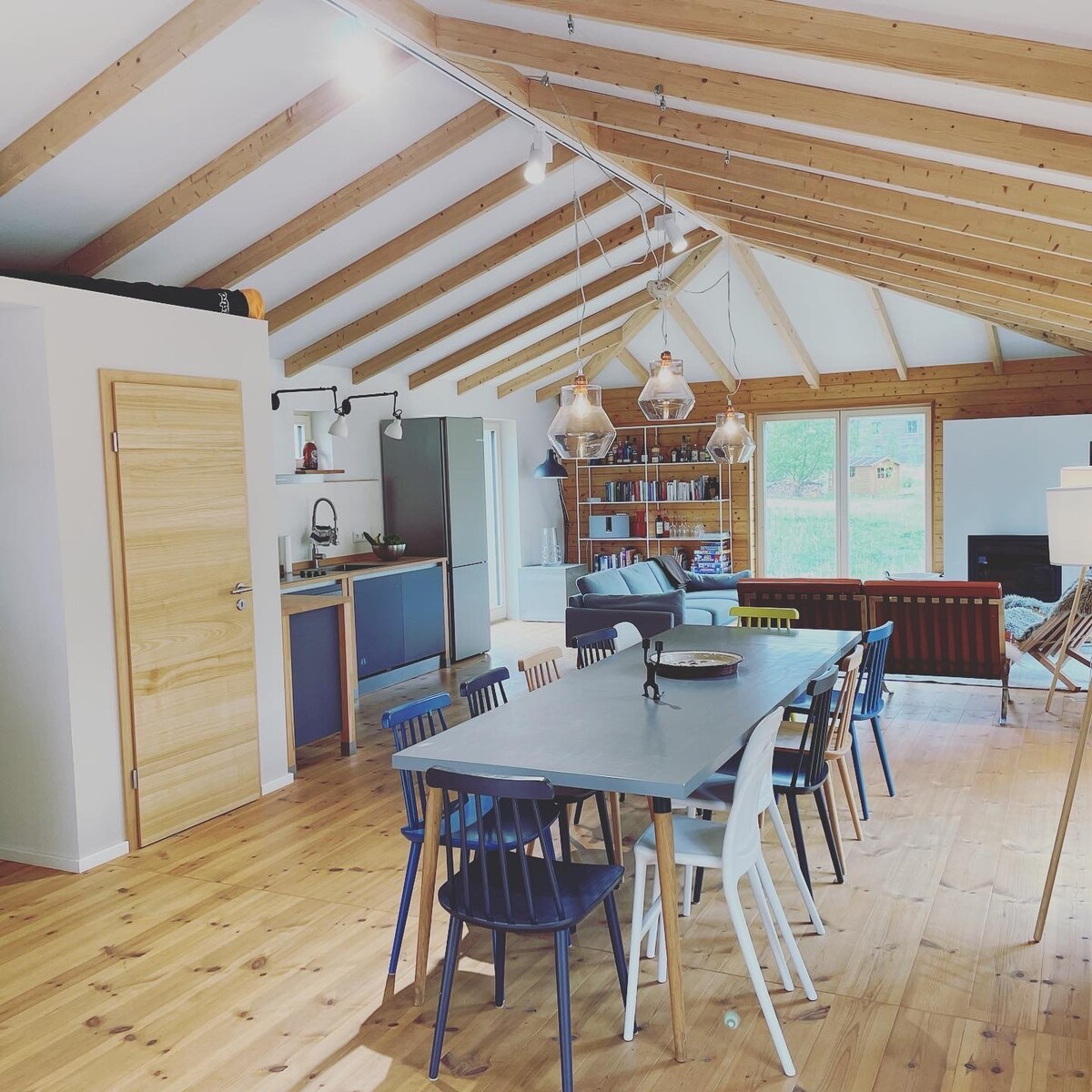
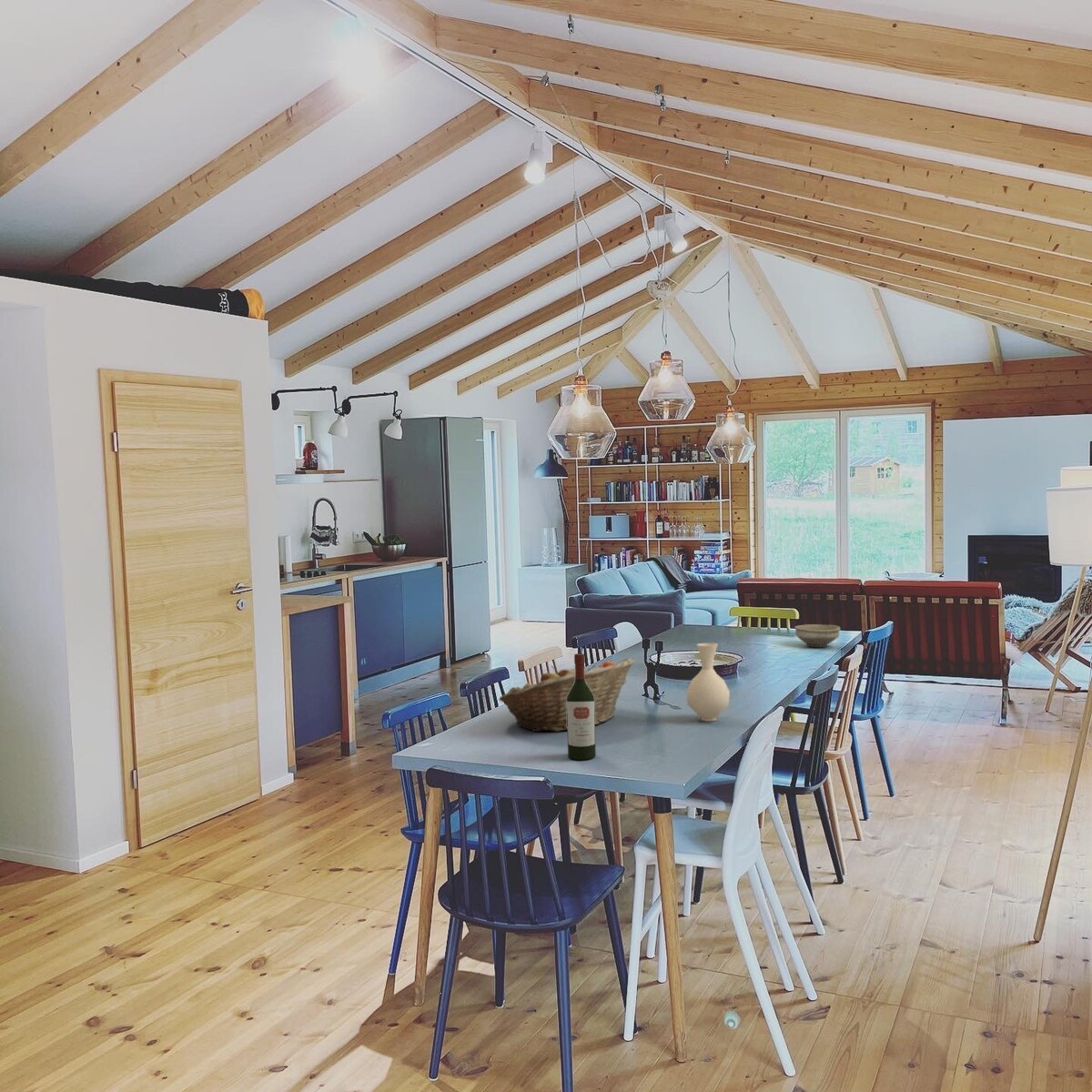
+ bowl [794,623,841,648]
+ vase [685,642,731,723]
+ wine bottle [567,652,597,761]
+ fruit basket [498,657,635,733]
